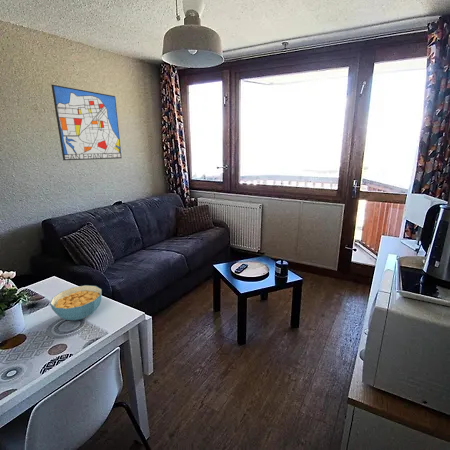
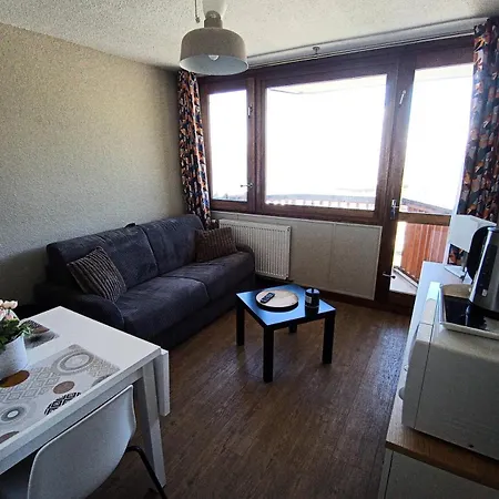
- wall art [50,84,123,161]
- cereal bowl [49,284,103,321]
